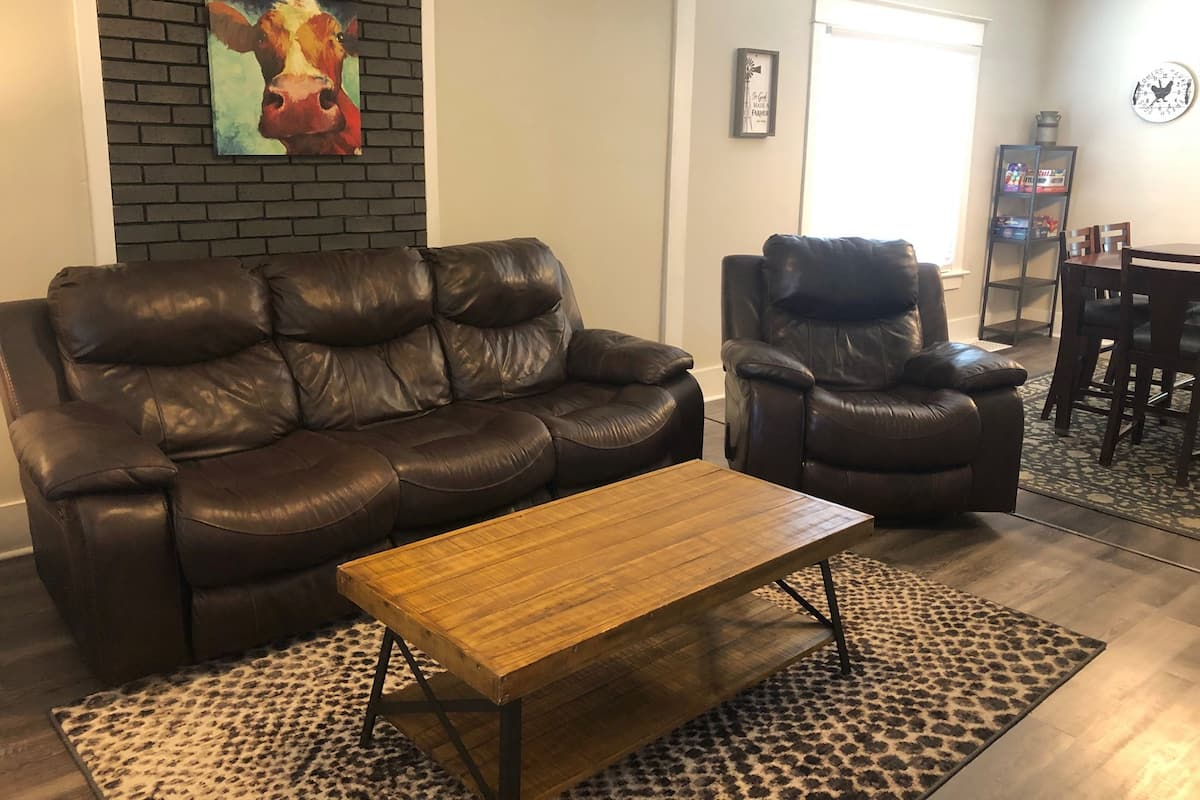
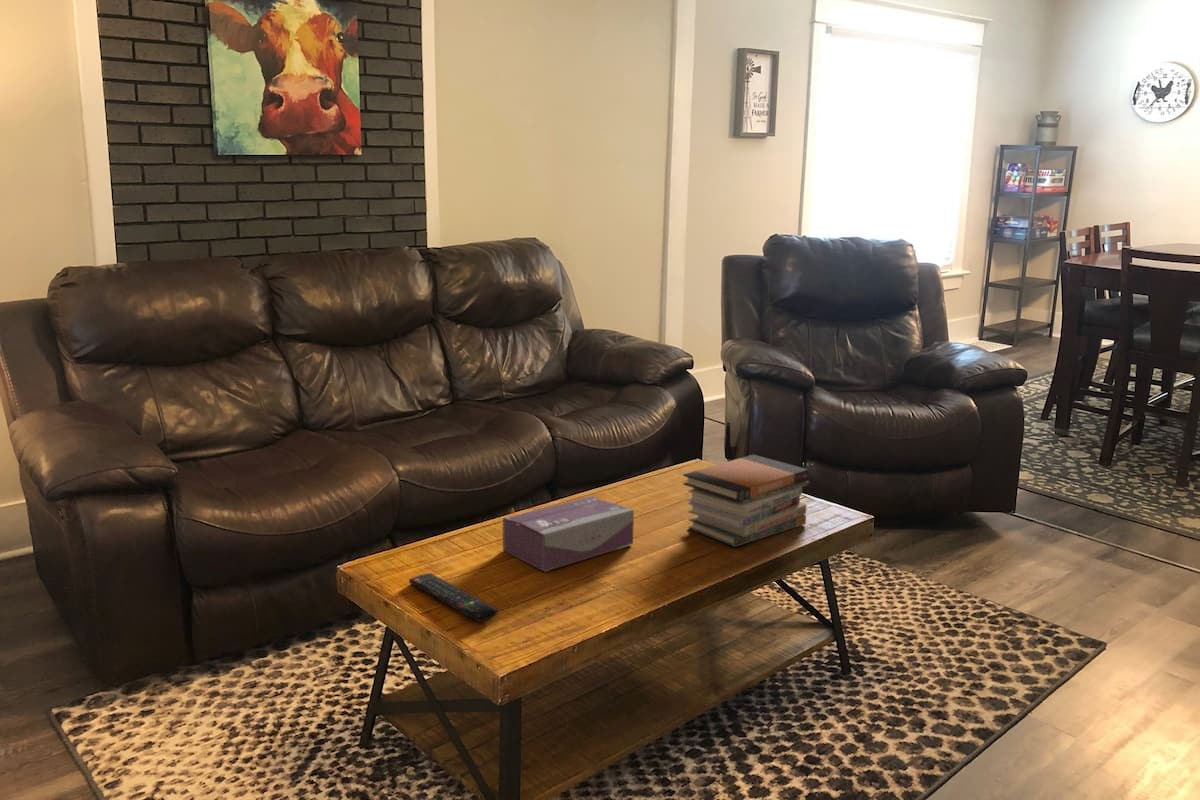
+ book stack [682,454,810,548]
+ tissue box [502,495,635,573]
+ remote control [408,572,499,622]
